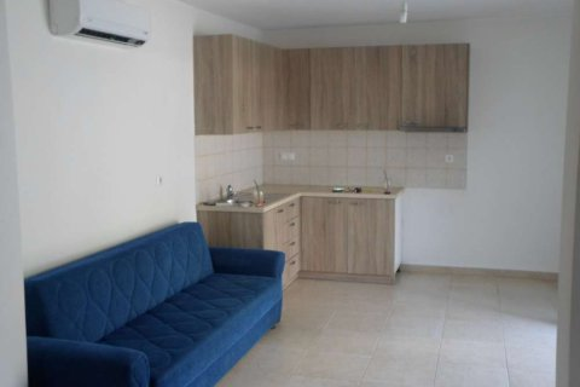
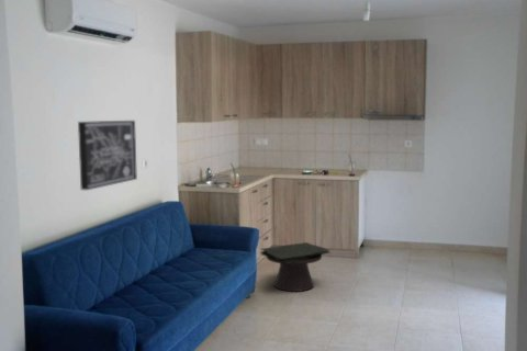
+ side table [259,241,330,293]
+ wall art [77,120,138,191]
